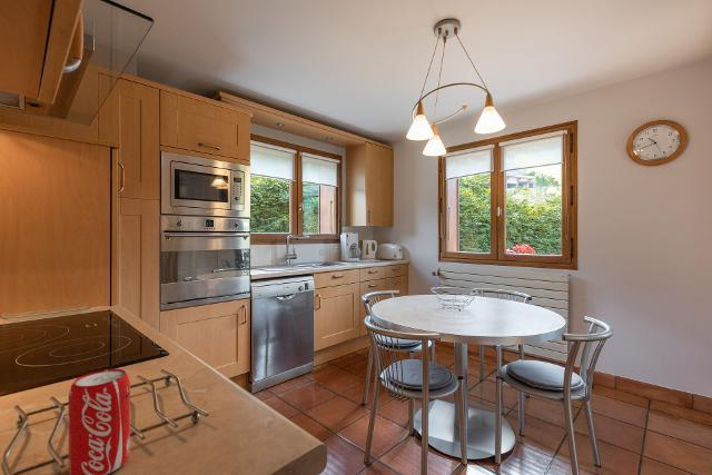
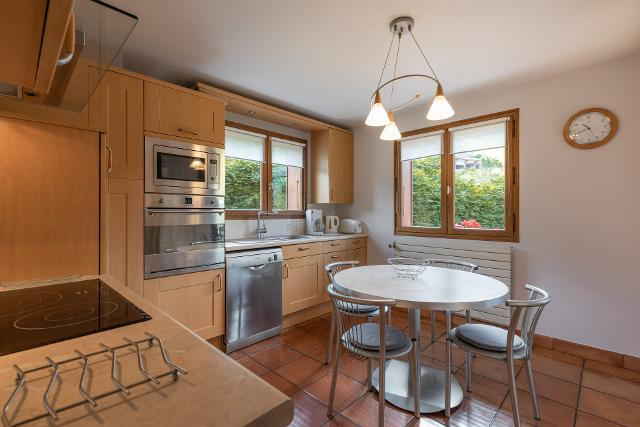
- beverage can [68,368,131,475]
